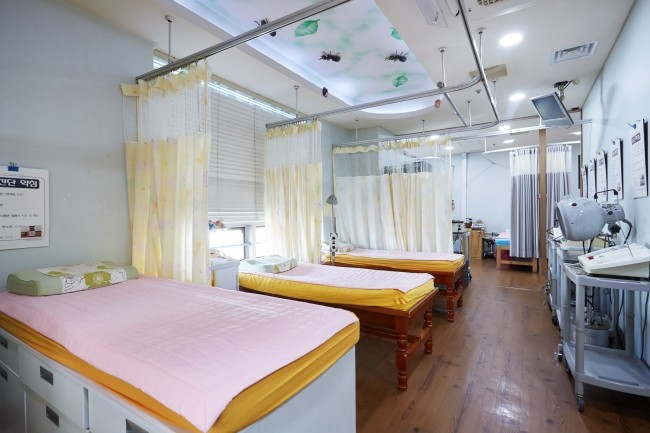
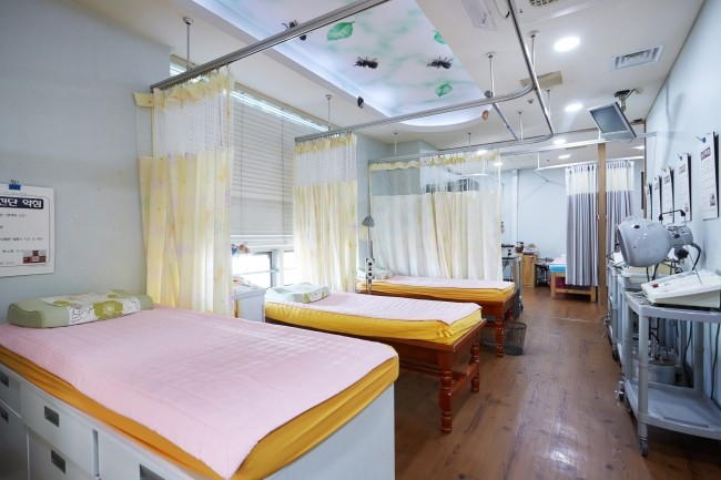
+ wastebasket [501,319,528,356]
